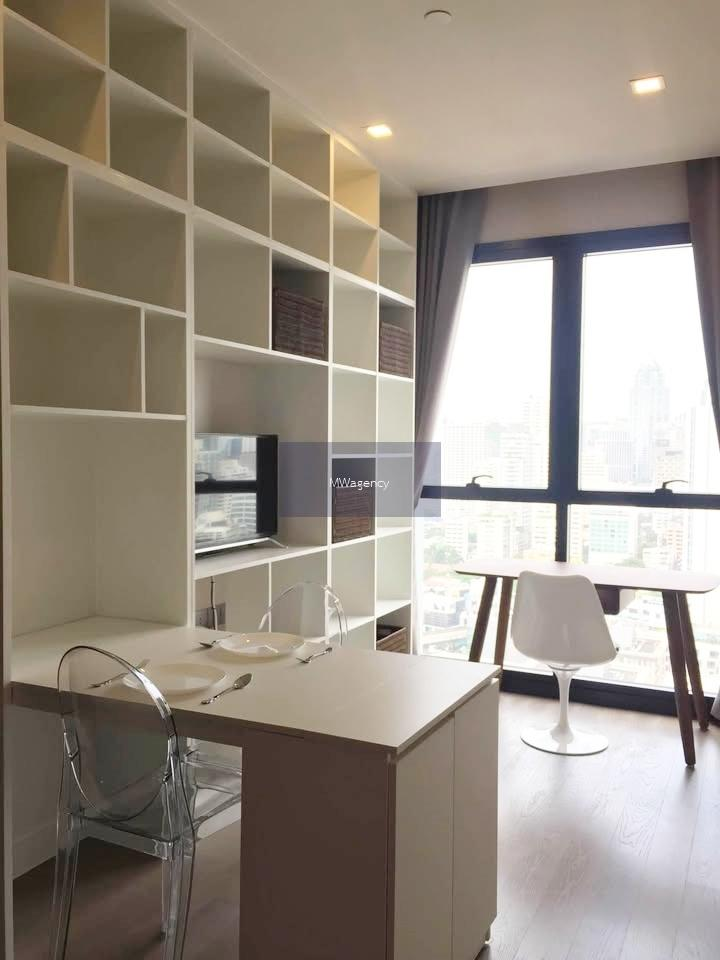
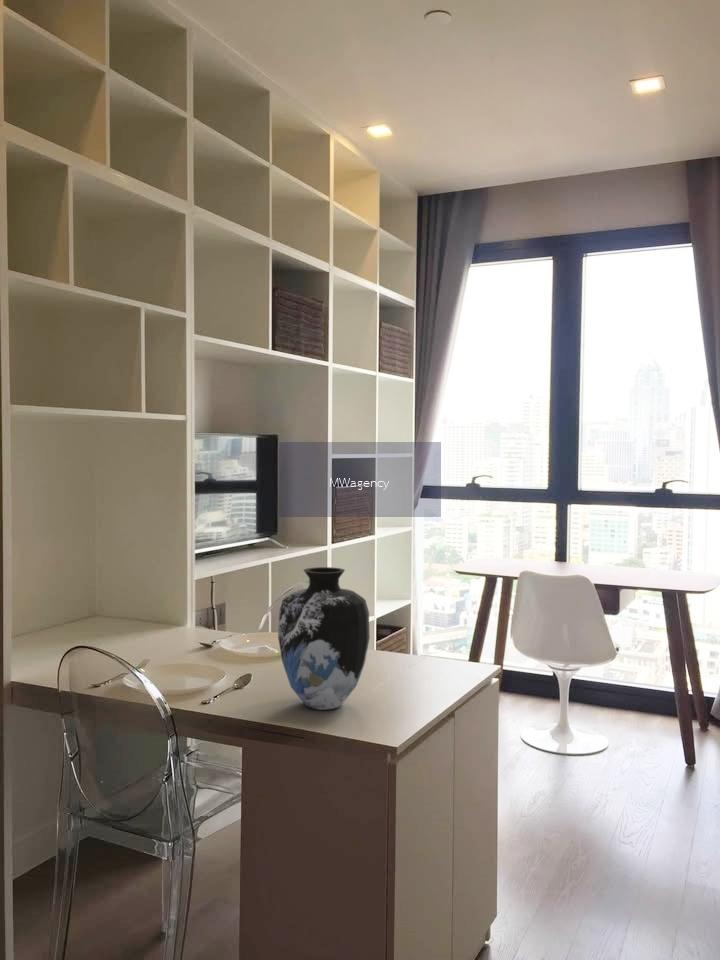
+ vase [277,566,371,711]
